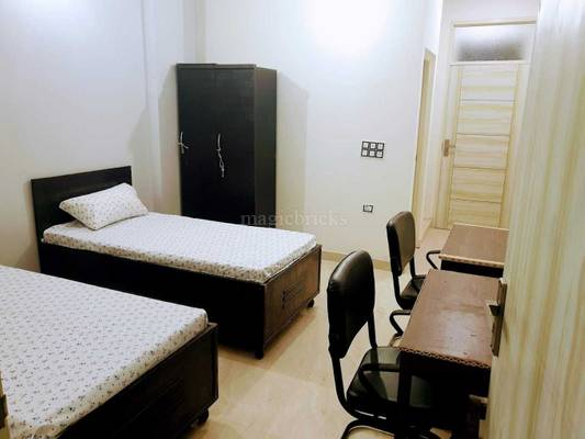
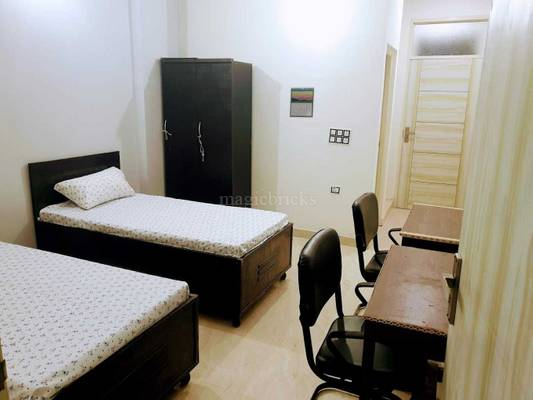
+ calendar [289,86,315,118]
